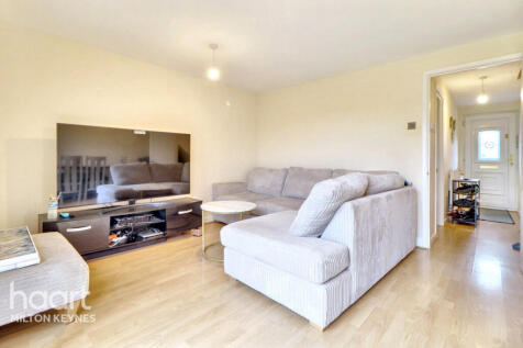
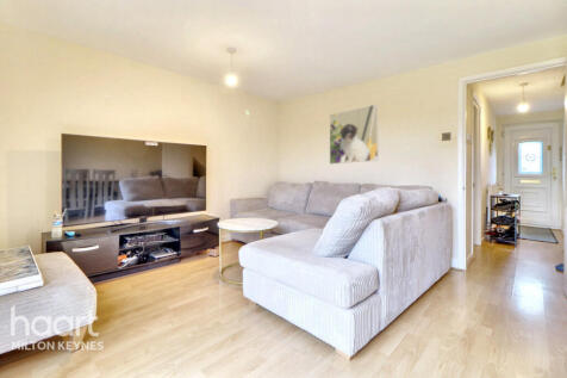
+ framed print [329,103,380,166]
